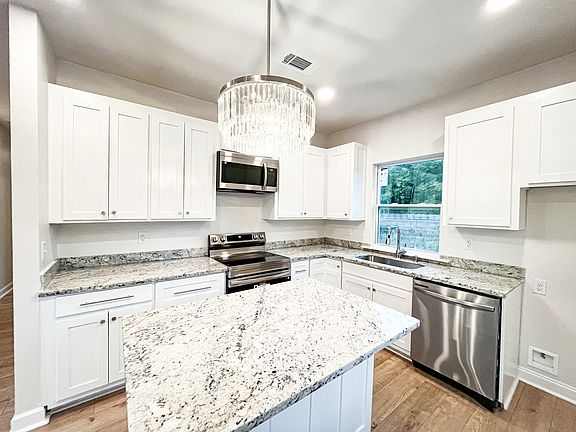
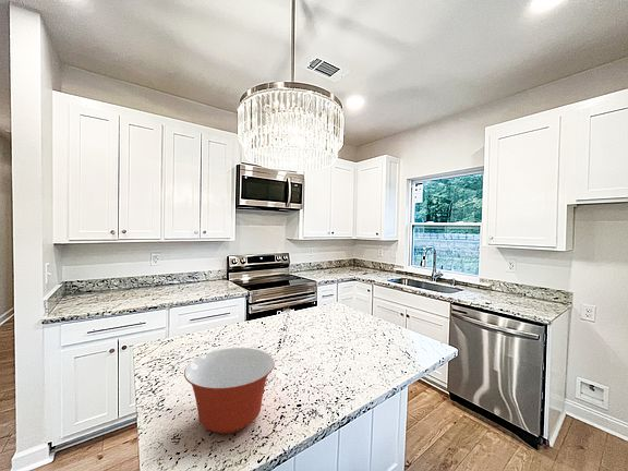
+ mixing bowl [183,347,276,435]
